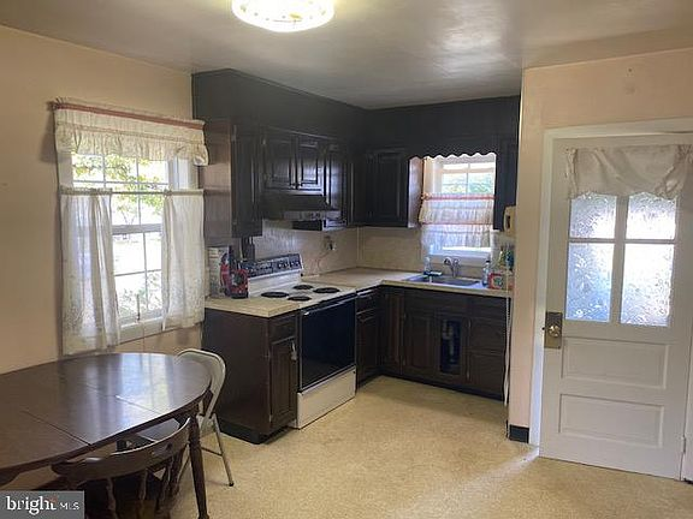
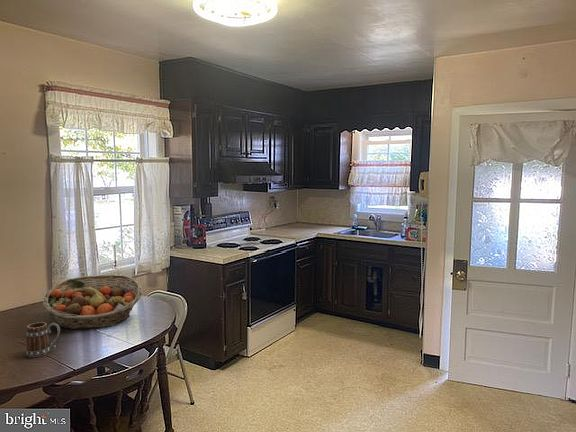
+ mug [25,321,61,358]
+ fruit basket [42,274,143,330]
